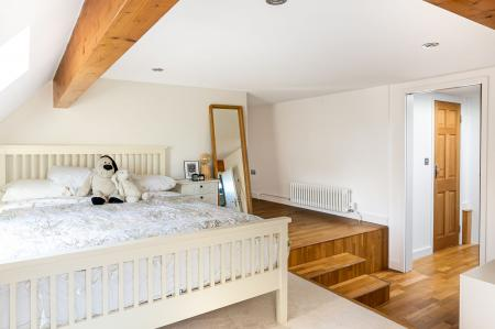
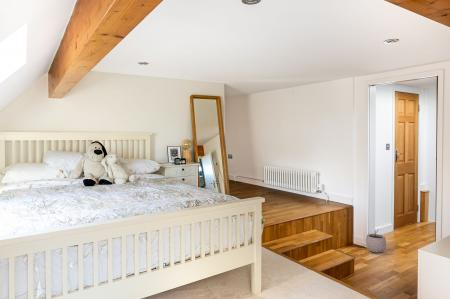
+ plant pot [365,229,387,254]
